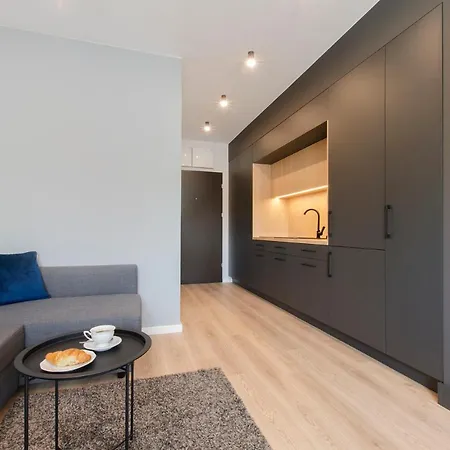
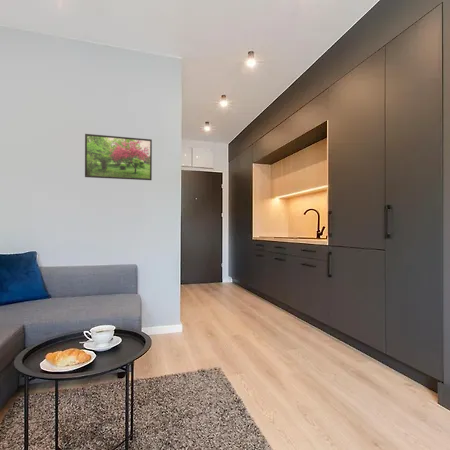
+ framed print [84,133,153,181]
